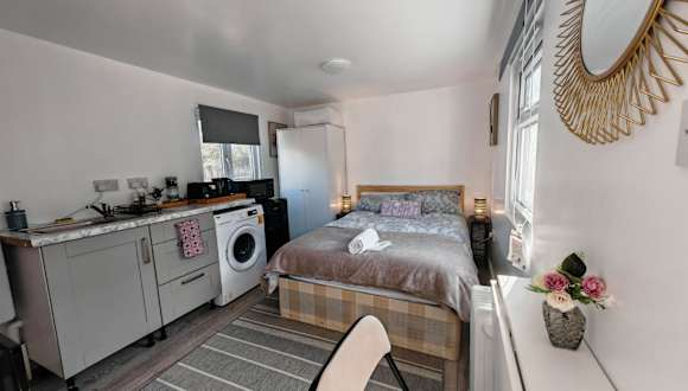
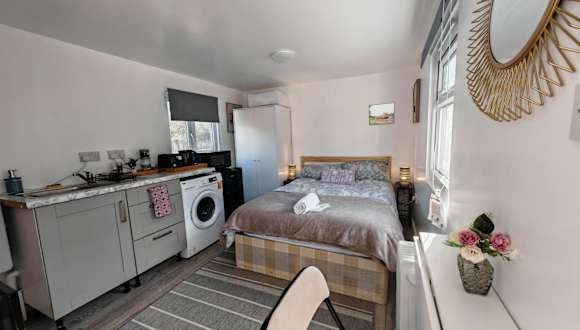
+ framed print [368,102,395,126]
